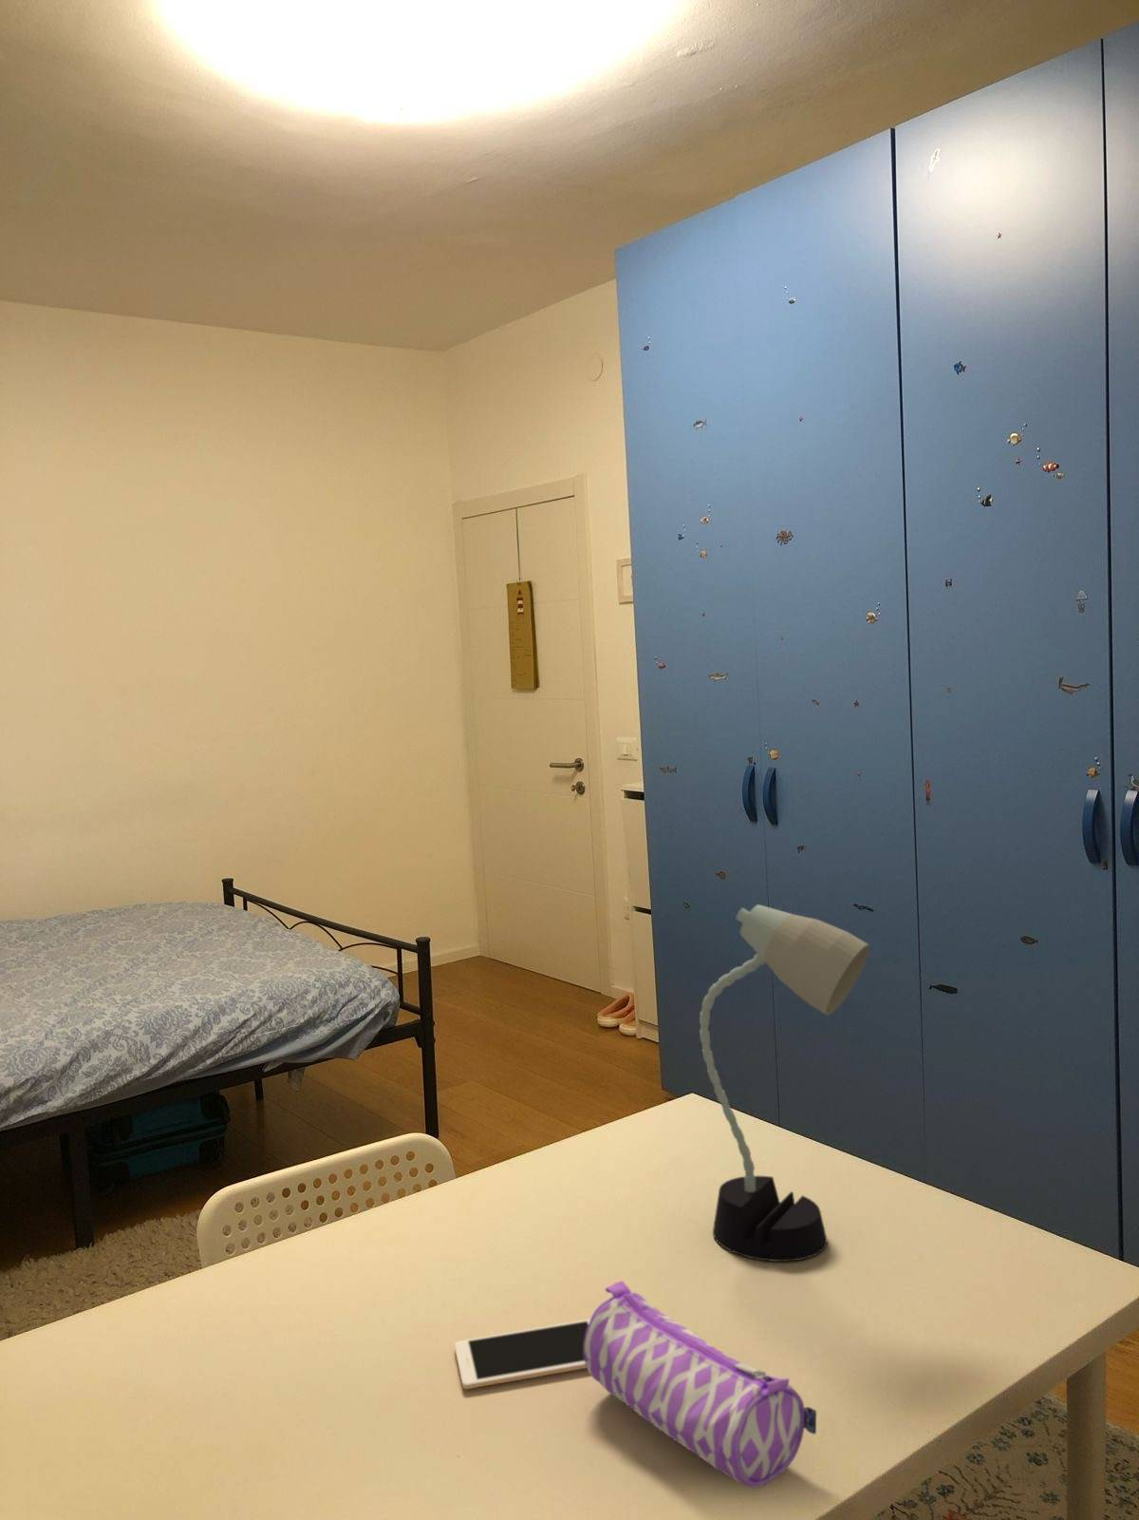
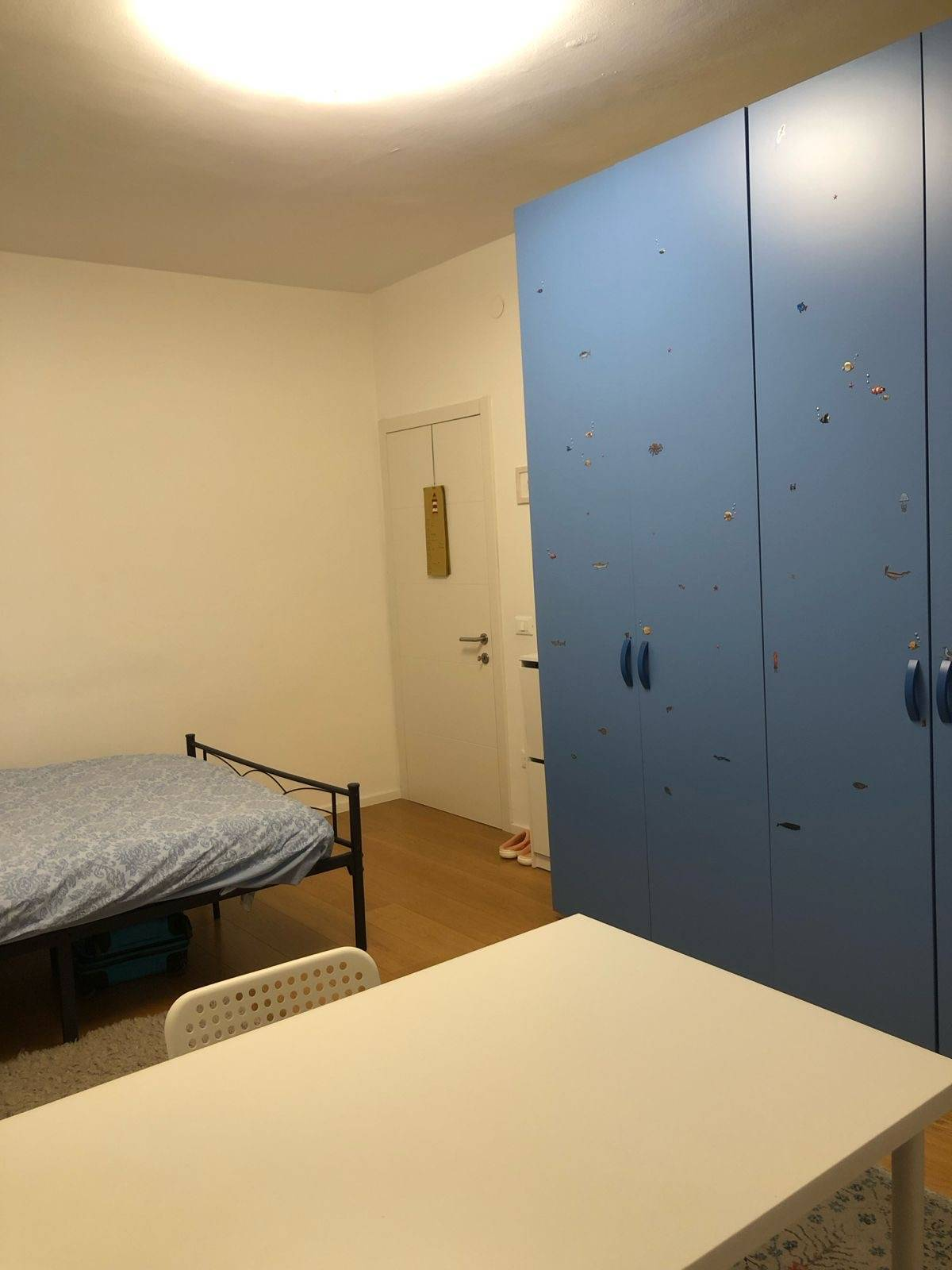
- desk lamp [699,904,871,1263]
- cell phone [453,1318,591,1390]
- pencil case [584,1279,817,1489]
